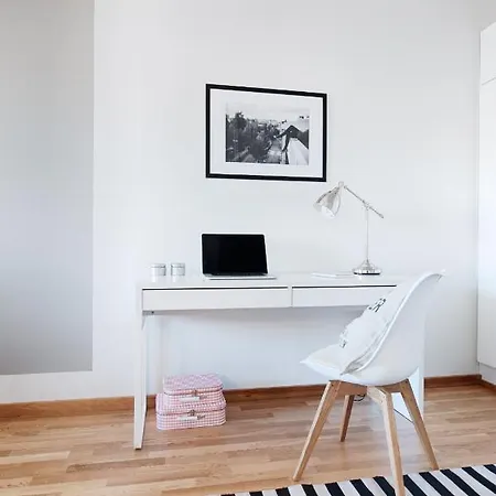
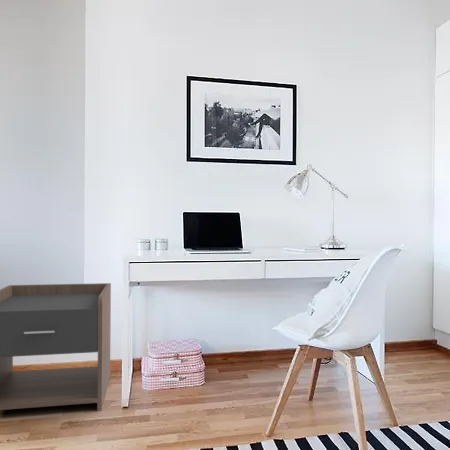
+ nightstand [0,282,112,412]
